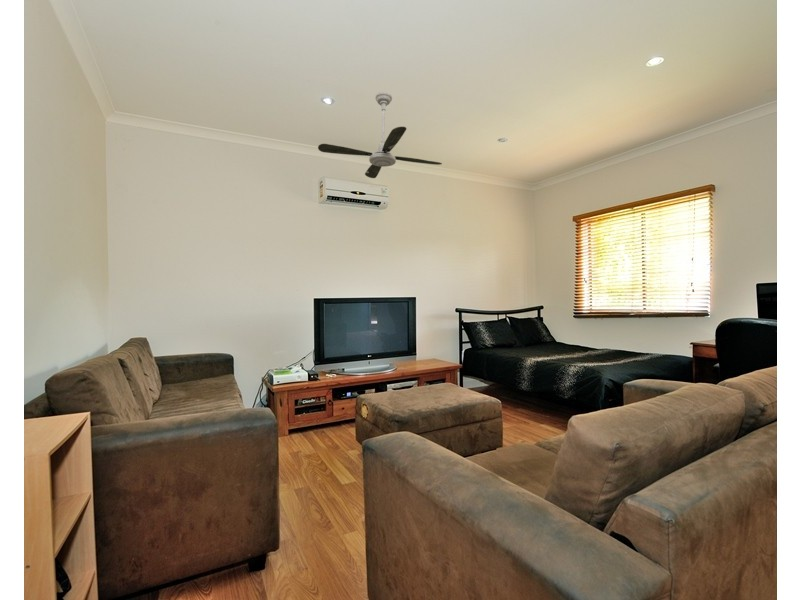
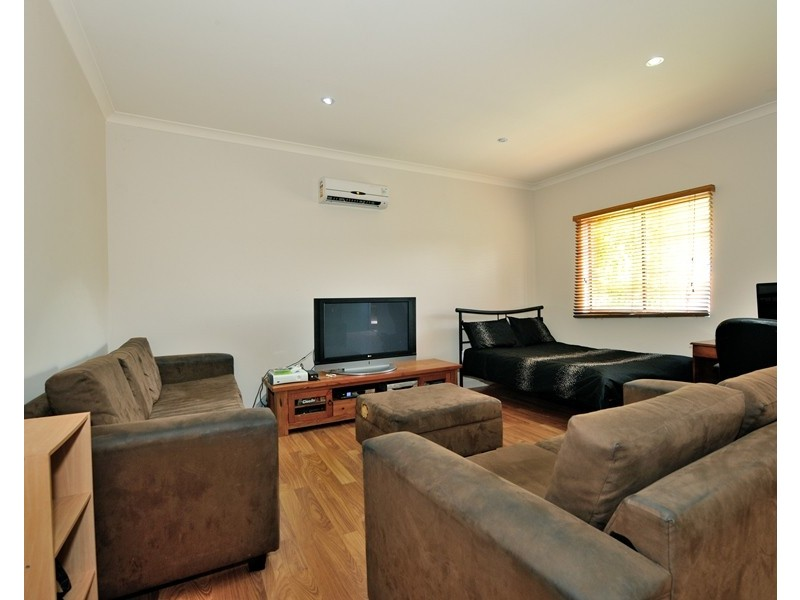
- ceiling fan [317,91,443,179]
